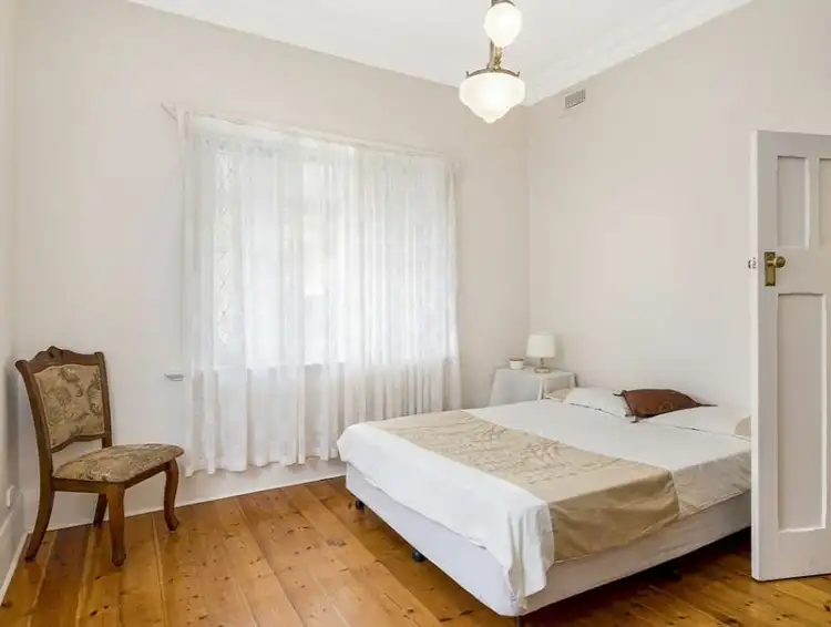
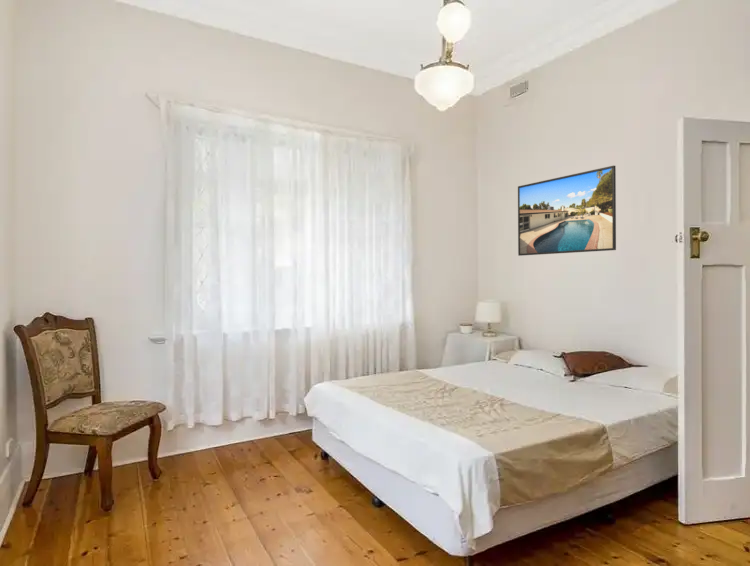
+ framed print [517,165,617,257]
